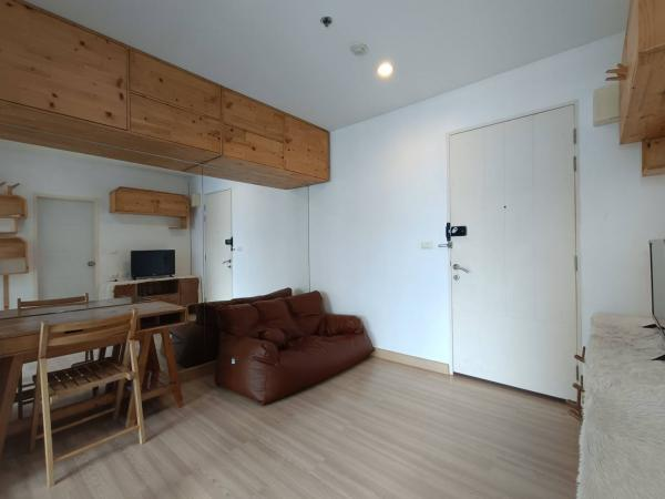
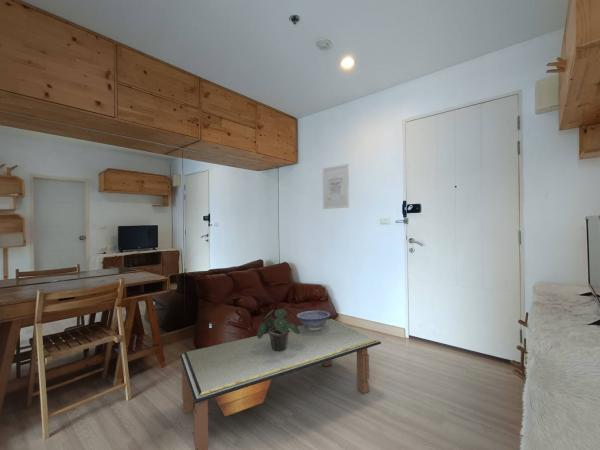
+ wall art [322,163,350,210]
+ coffee table [179,318,382,450]
+ decorative bowl [296,310,332,330]
+ potted plant [256,308,308,352]
